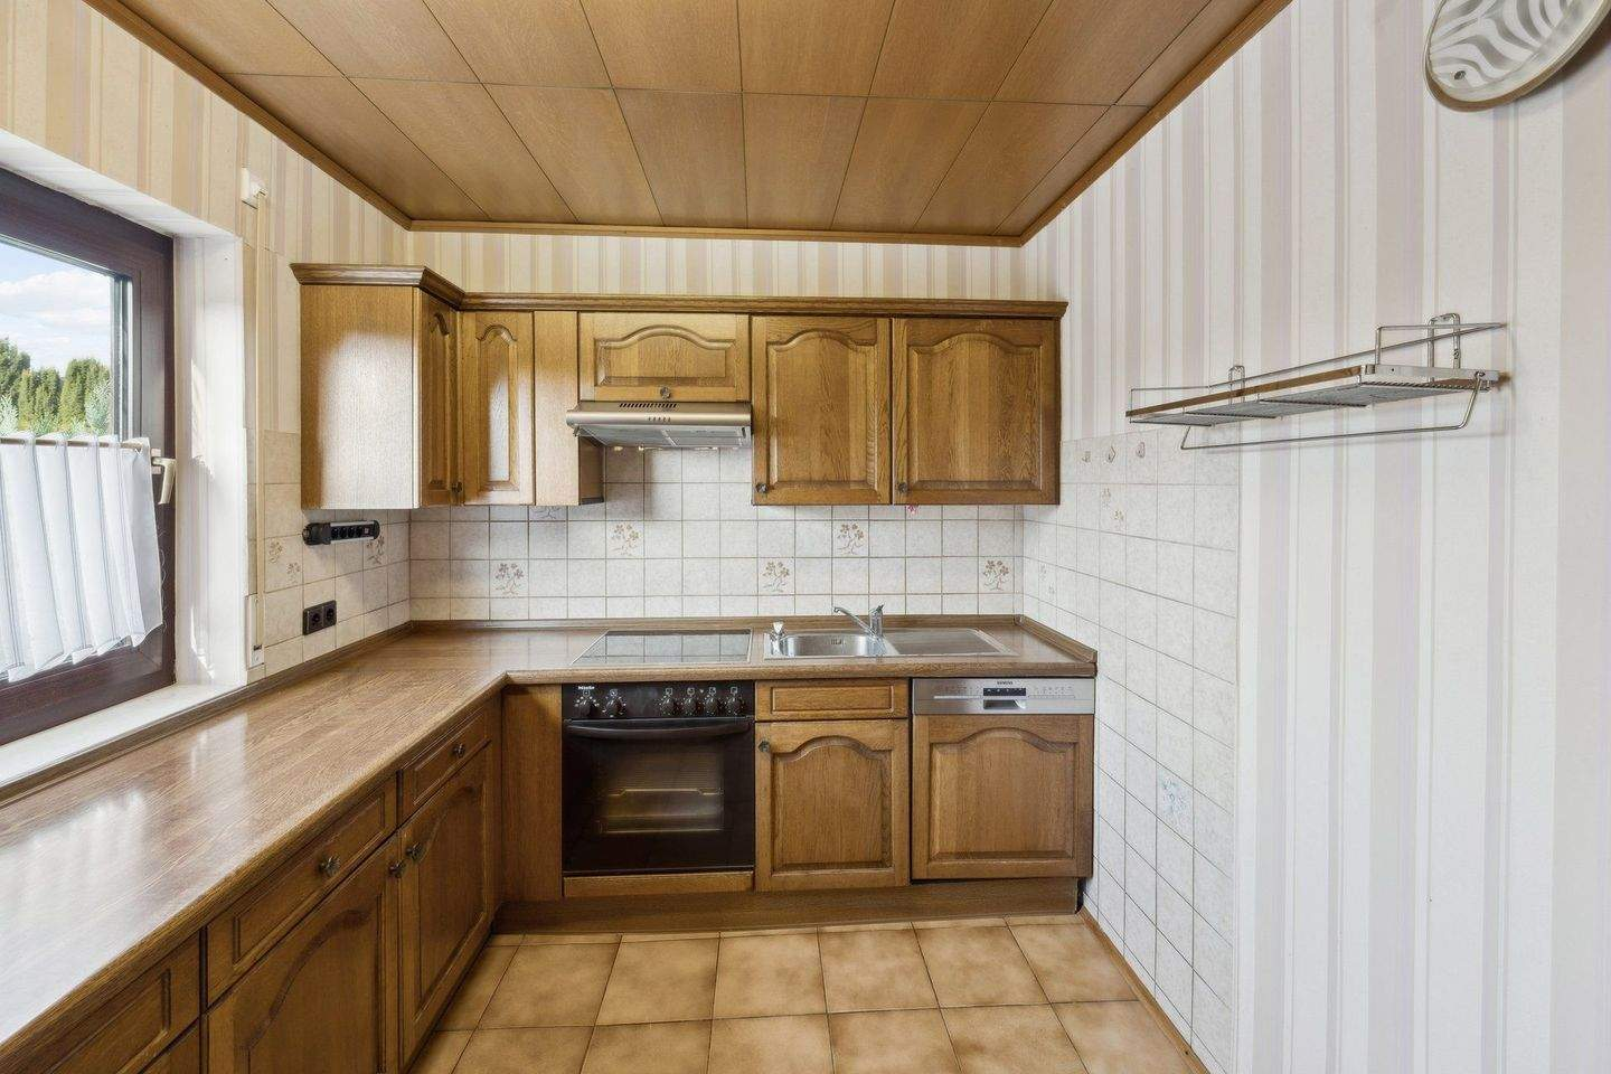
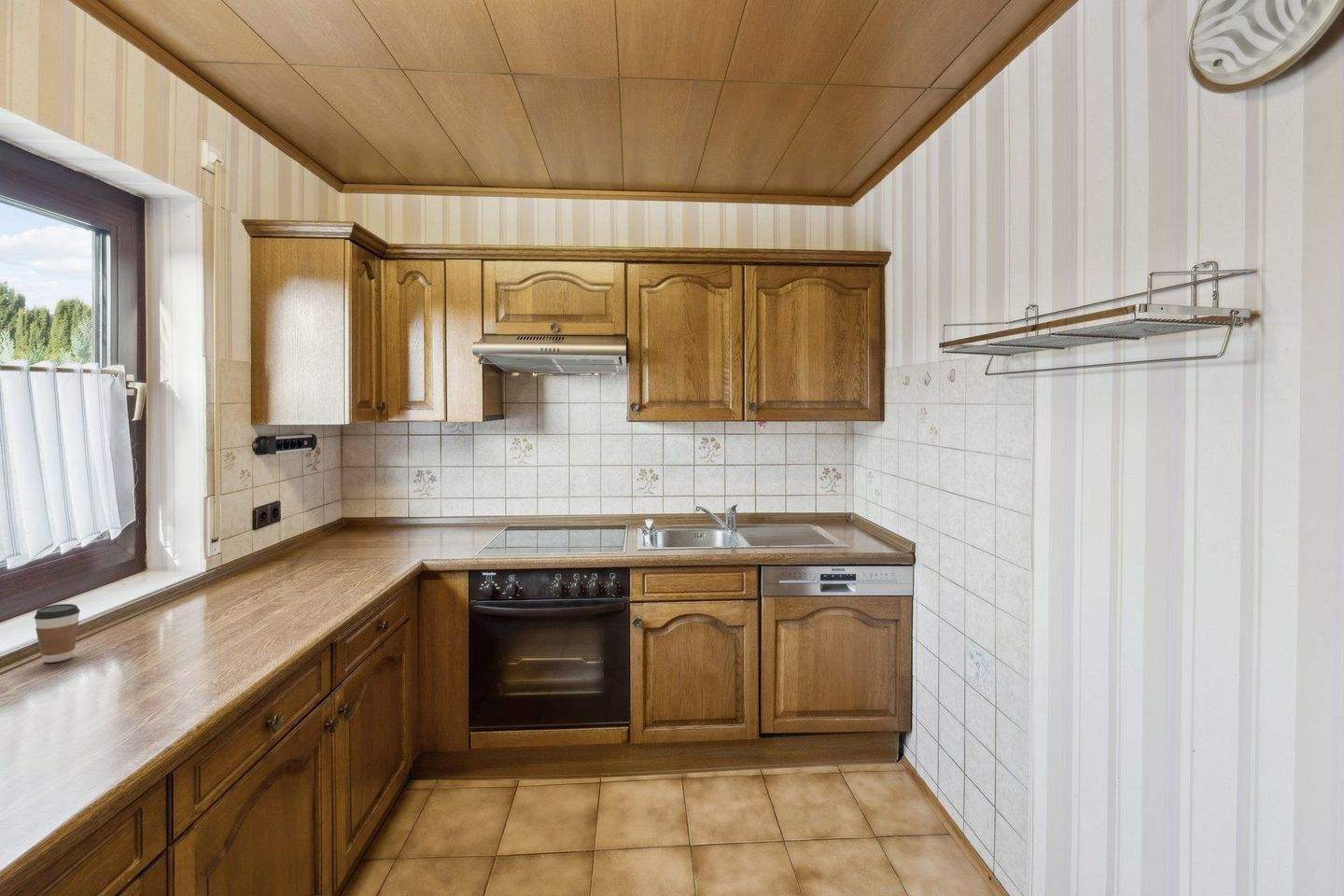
+ coffee cup [34,603,81,664]
